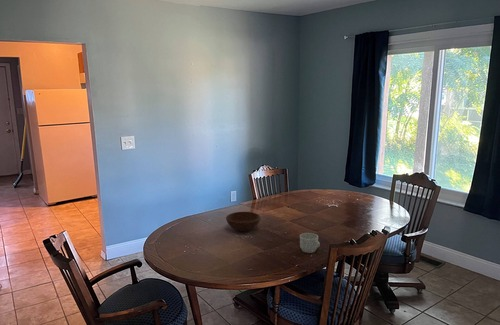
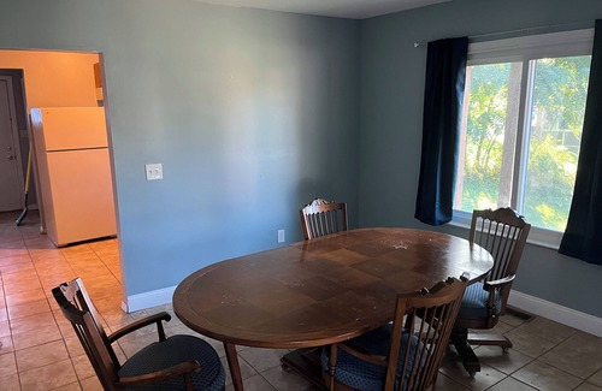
- mug [299,232,321,254]
- bowl [225,211,262,232]
